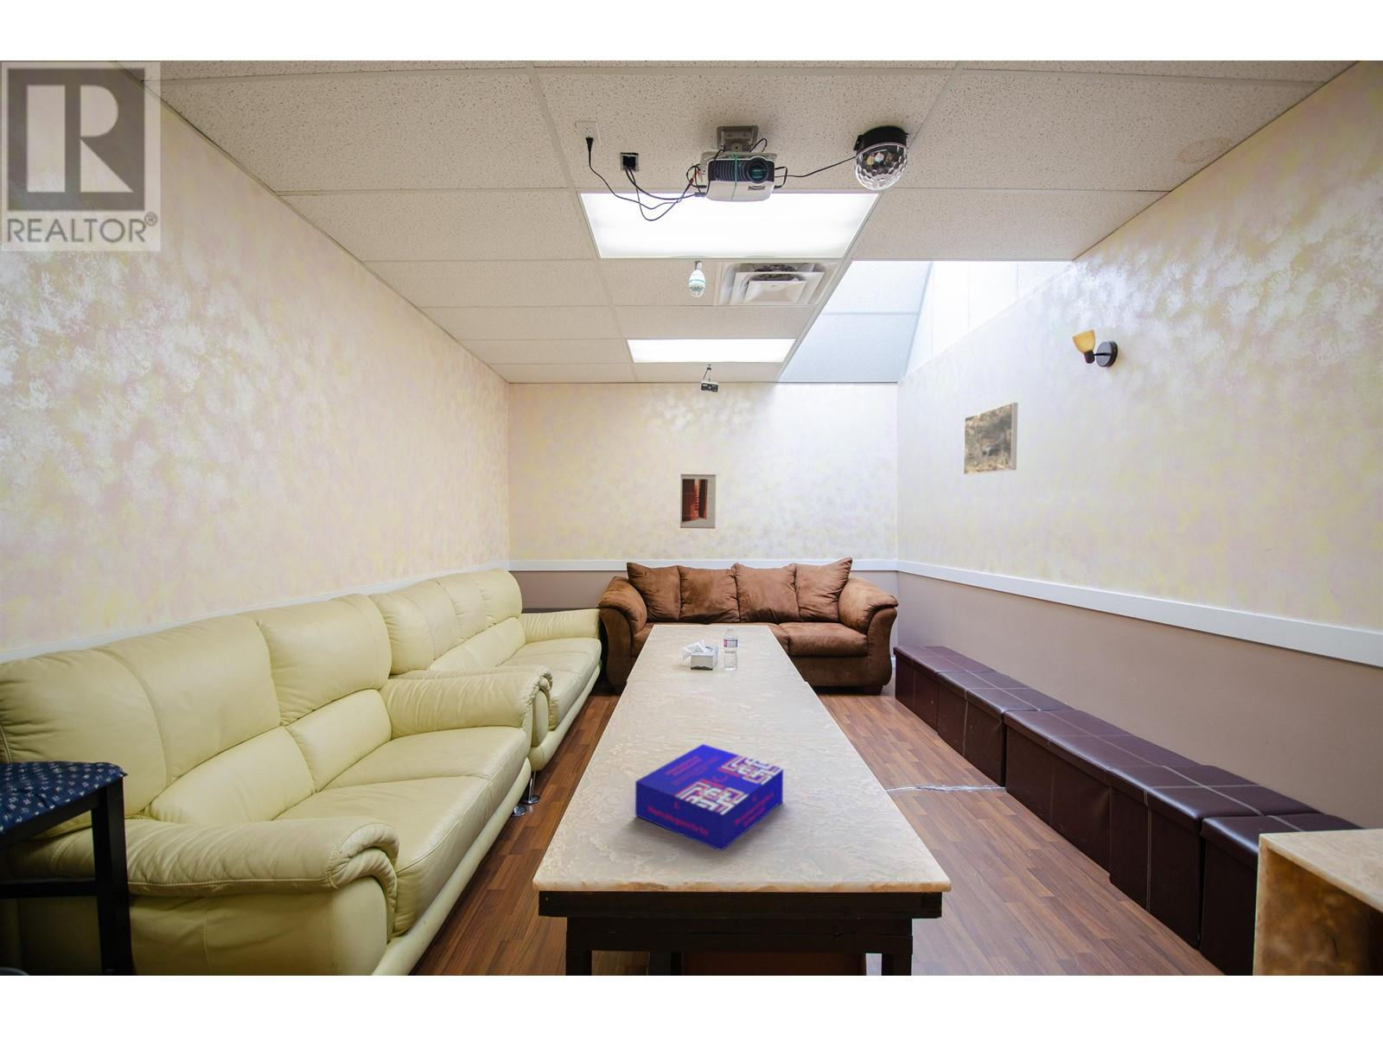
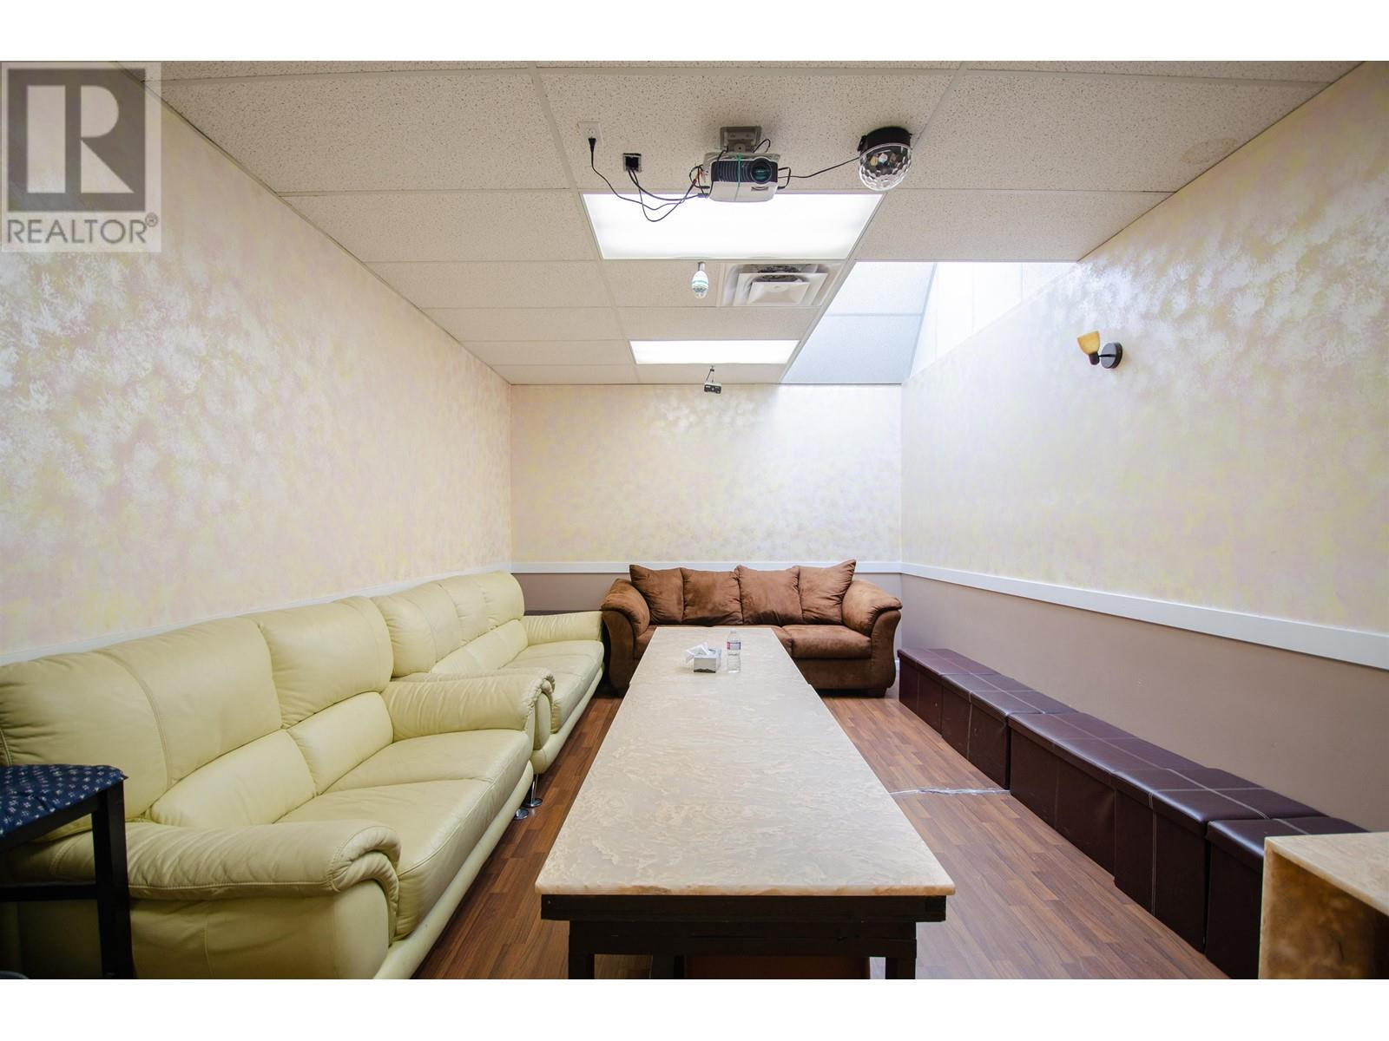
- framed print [963,402,1019,476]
- wall art [680,474,717,529]
- board game [635,743,784,852]
